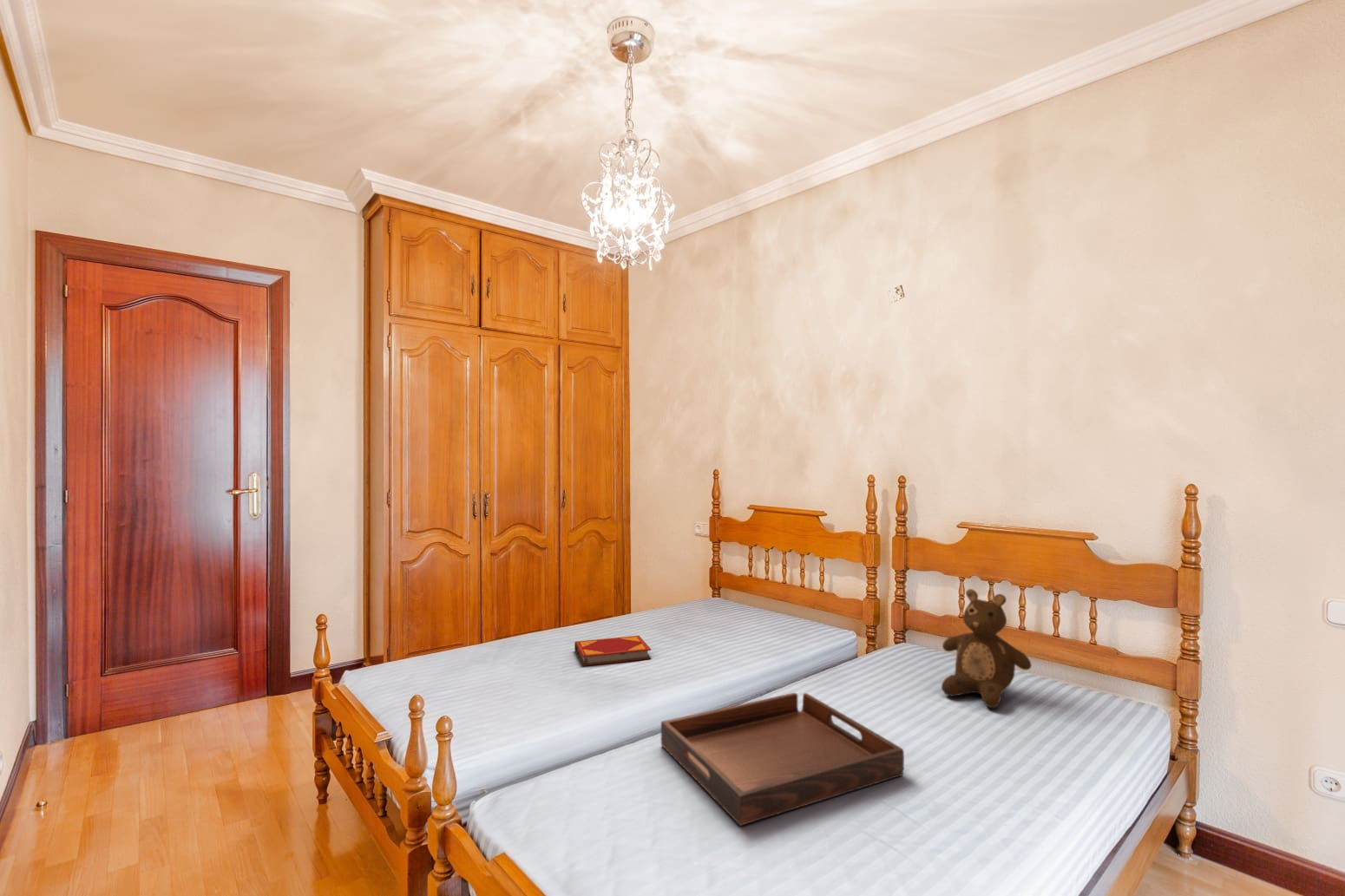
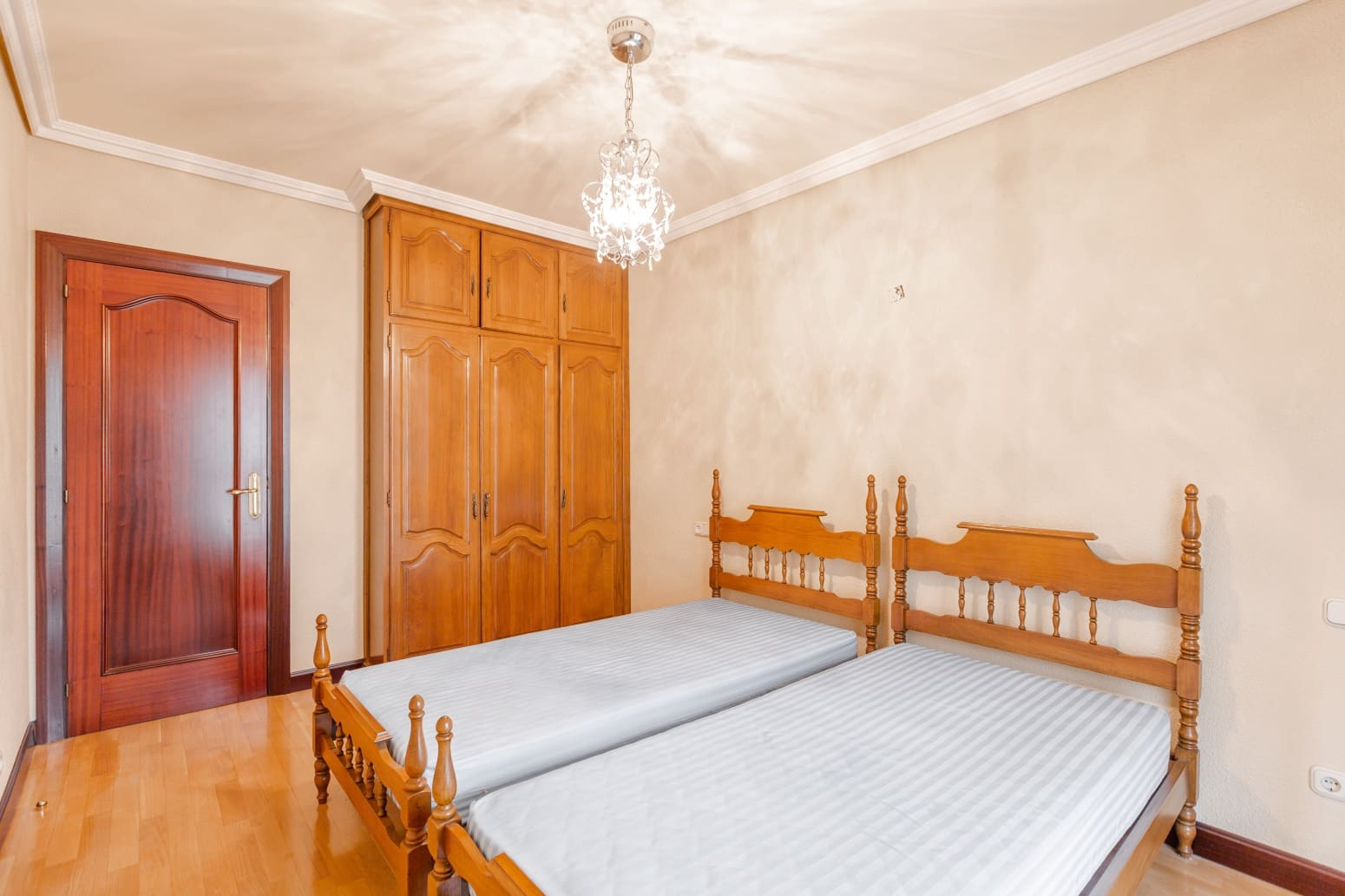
- serving tray [660,692,905,827]
- hardback book [574,635,652,667]
- teddy bear [941,588,1033,709]
